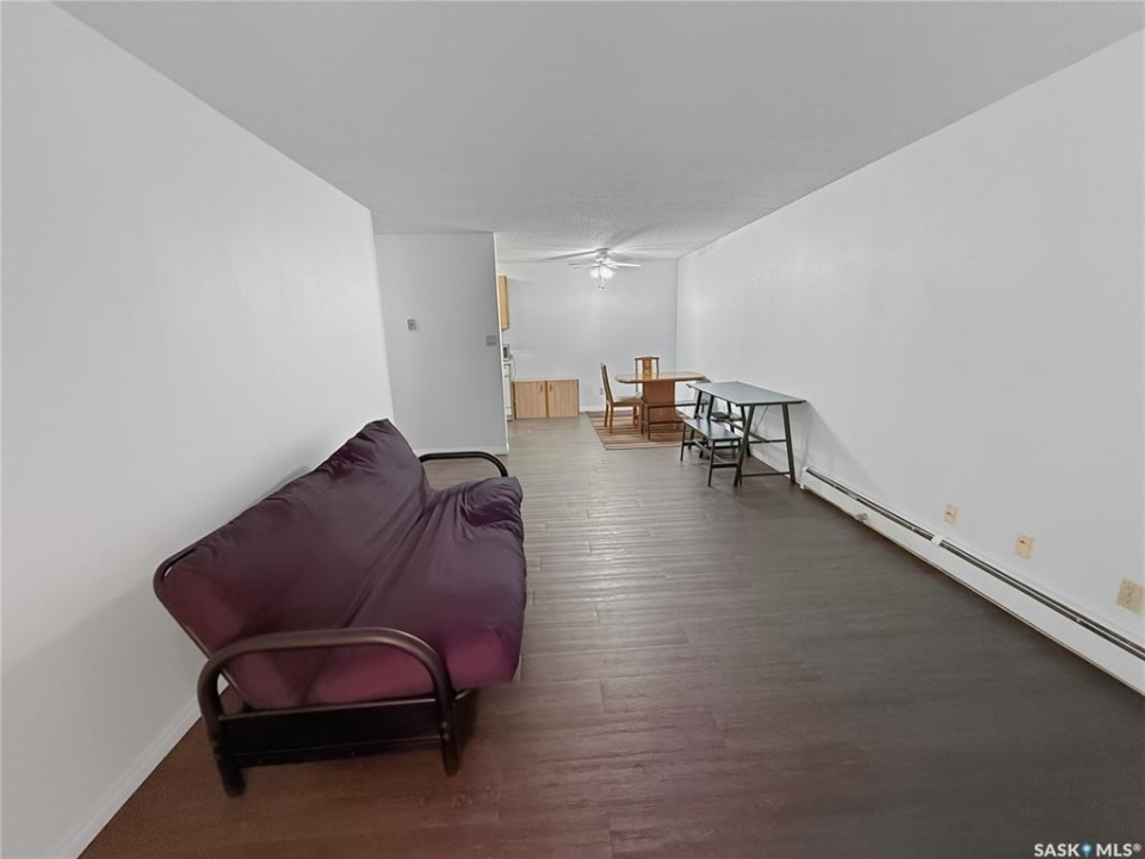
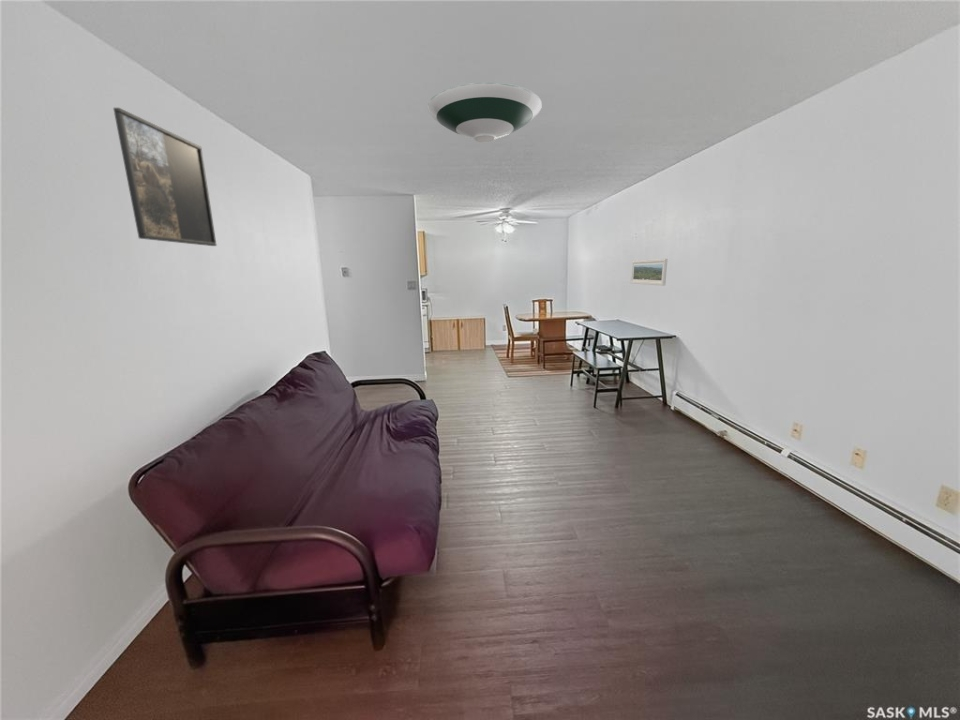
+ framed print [112,107,218,247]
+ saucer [427,81,543,143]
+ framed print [630,258,668,287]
